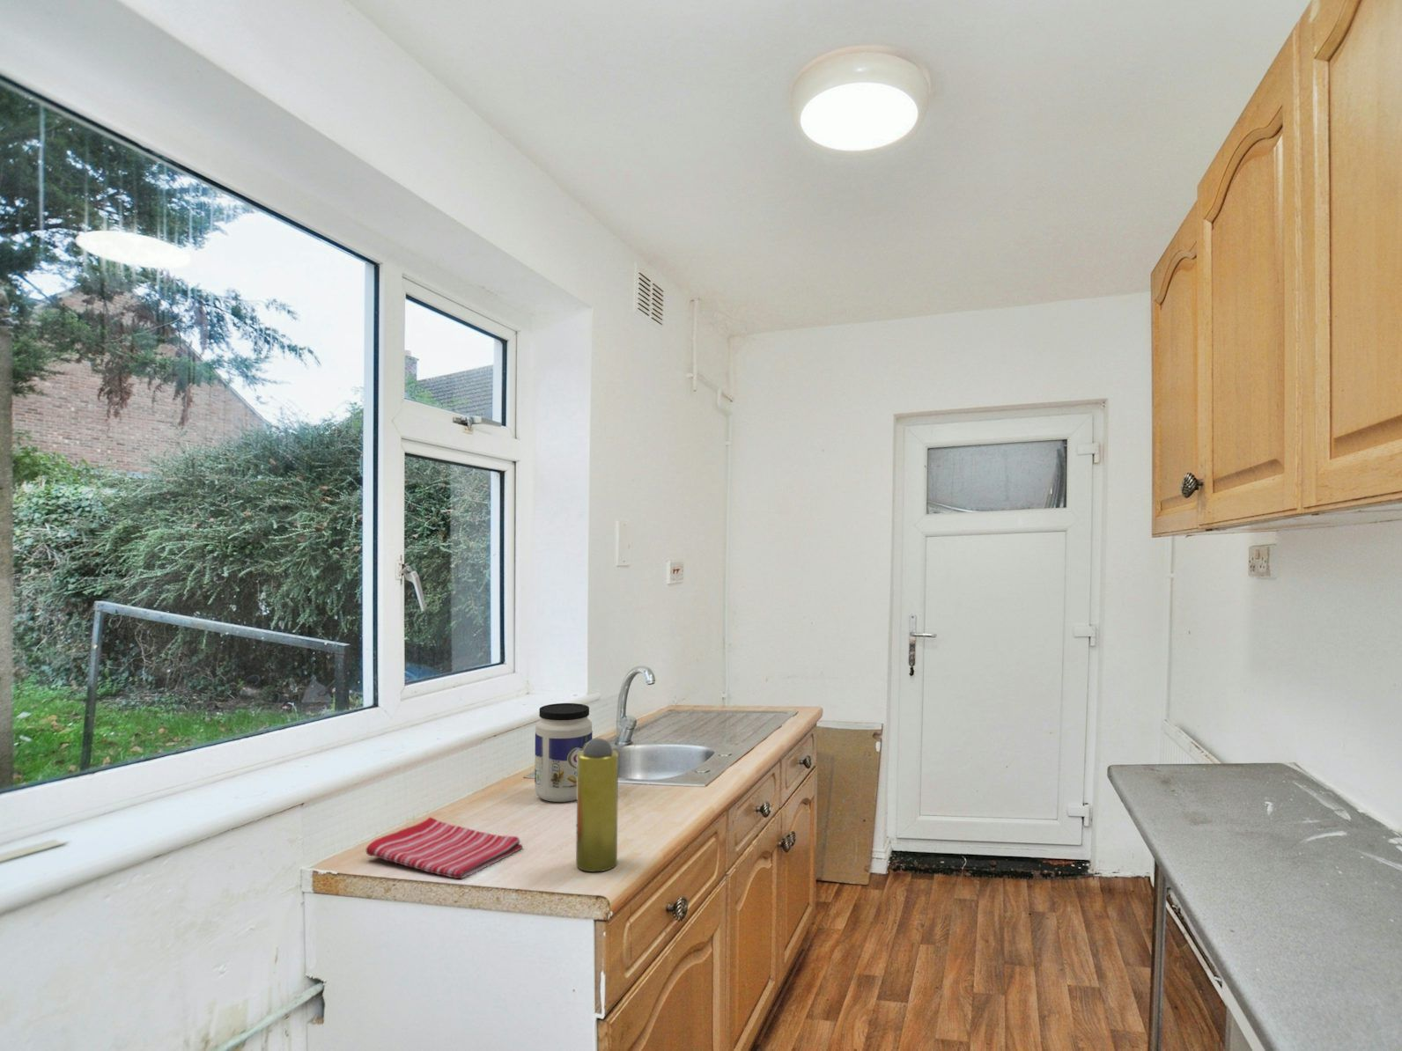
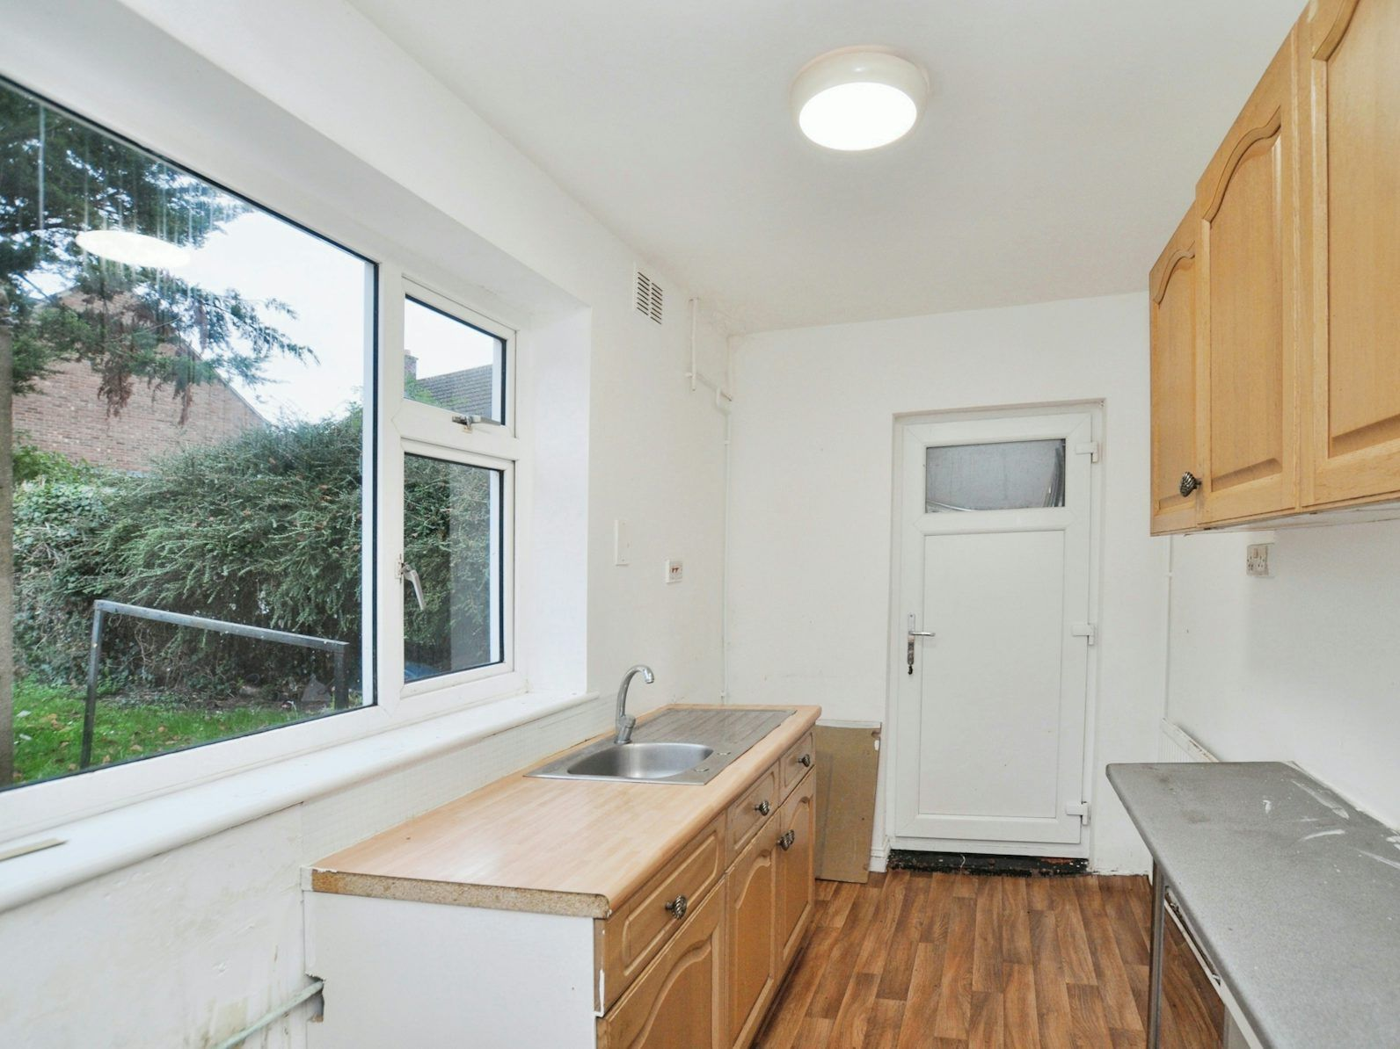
- jar [533,702,594,803]
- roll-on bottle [575,737,619,872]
- dish towel [365,816,523,880]
